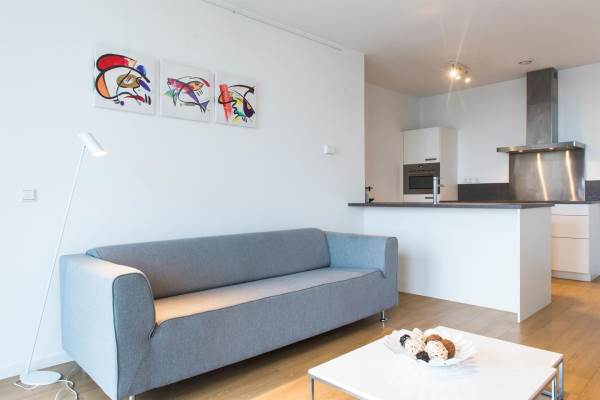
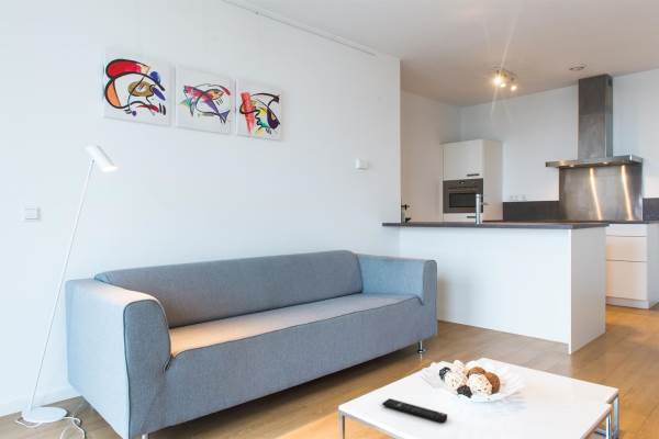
+ remote control [381,397,448,424]
